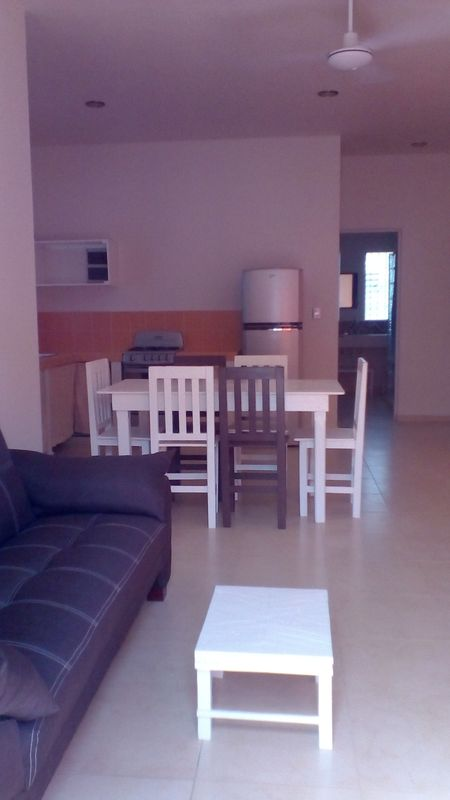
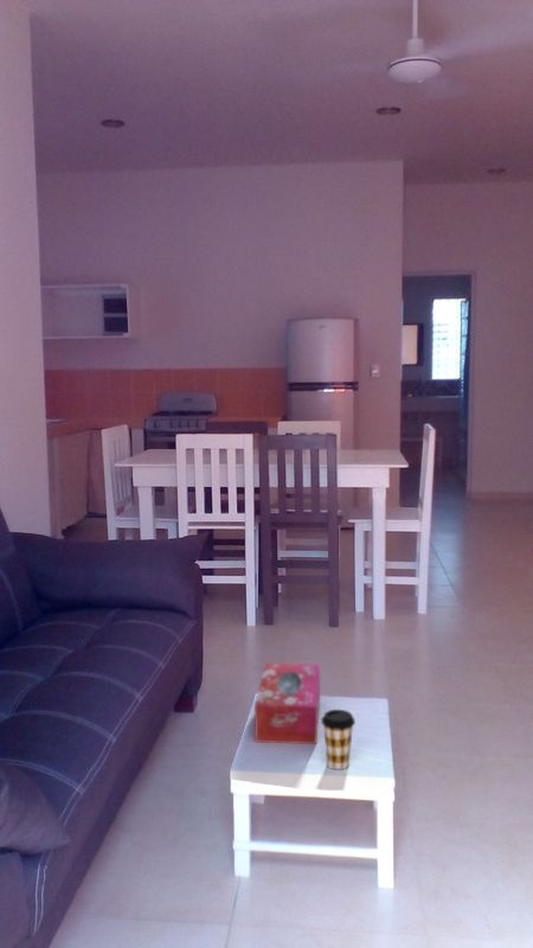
+ coffee cup [320,709,357,770]
+ tissue box [253,662,321,745]
